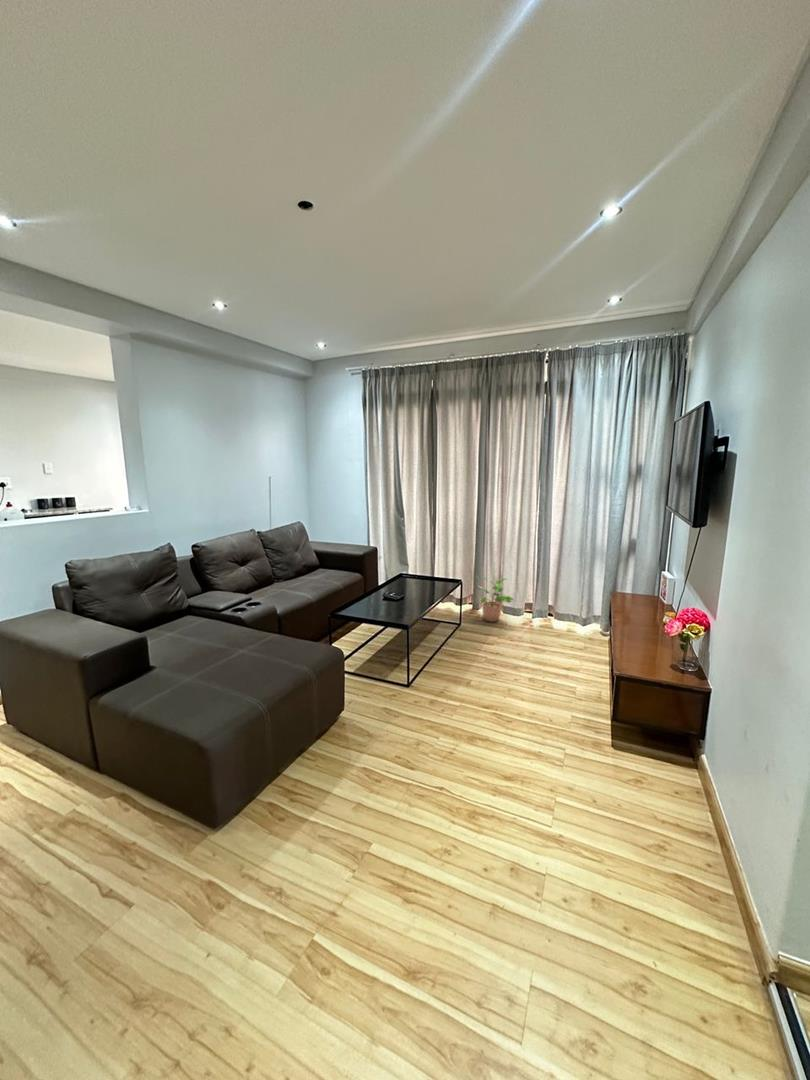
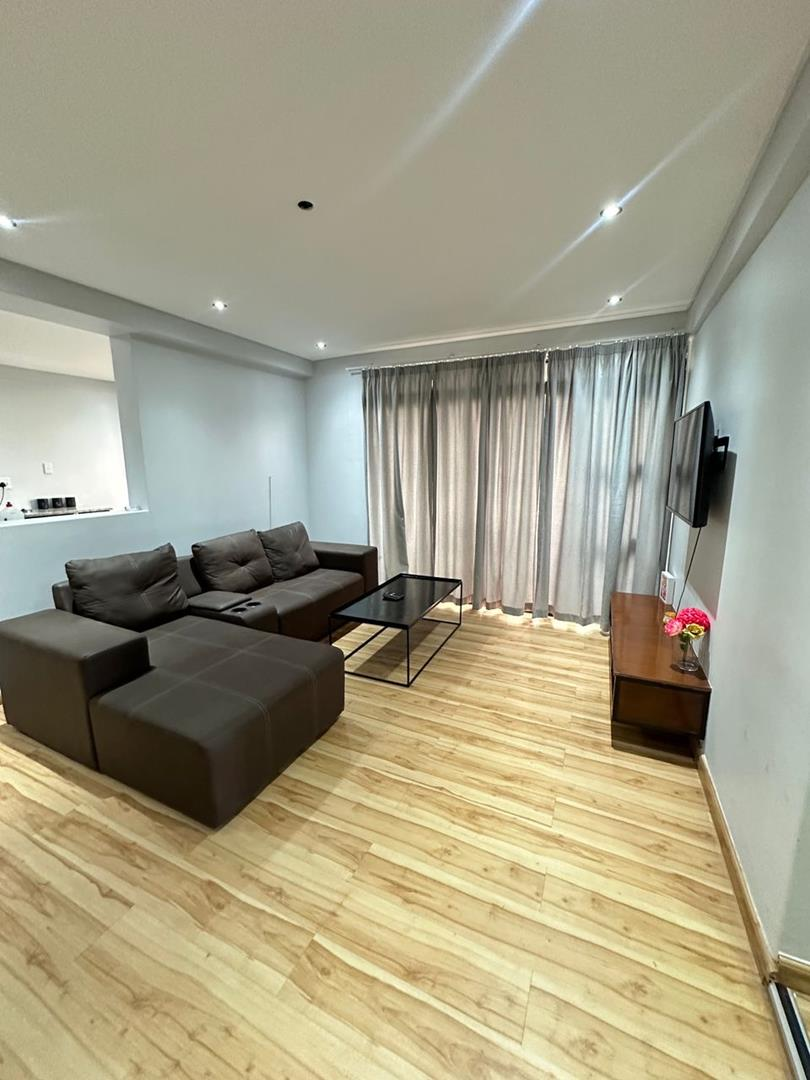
- potted plant [476,576,514,623]
